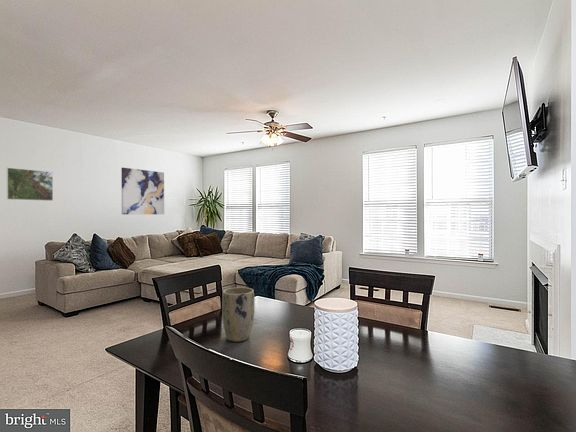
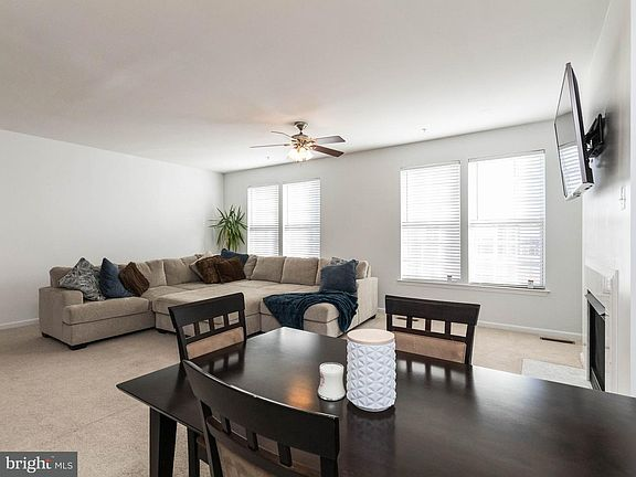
- plant pot [221,286,255,343]
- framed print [6,167,54,202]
- wall art [120,167,165,215]
